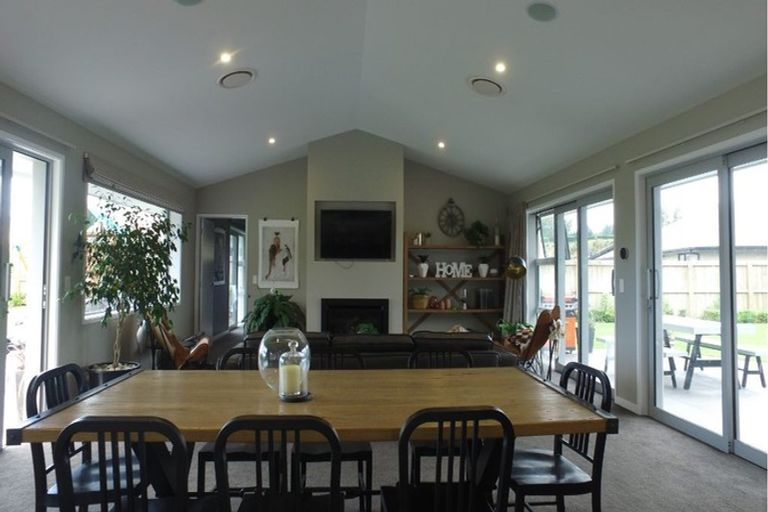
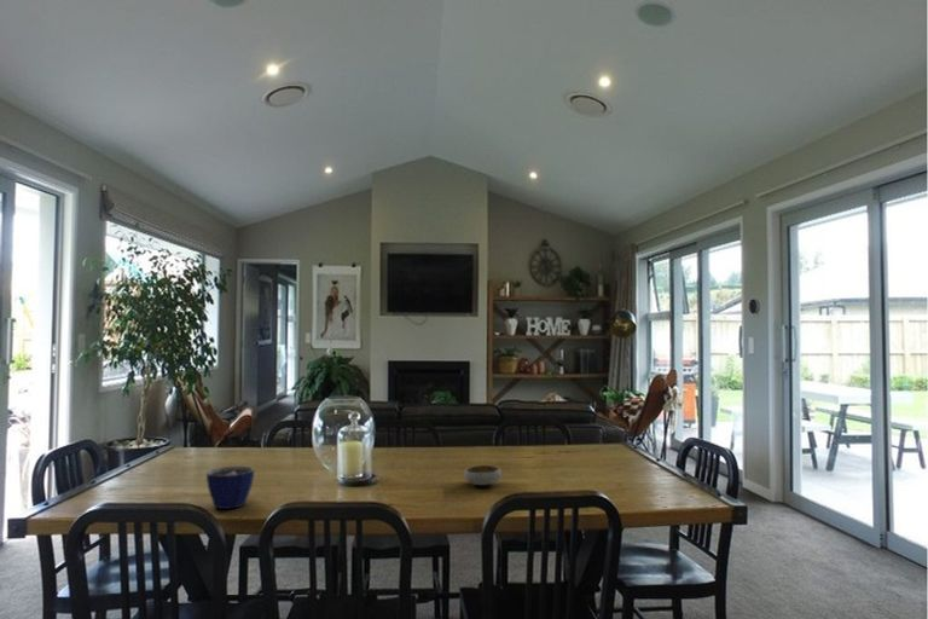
+ bowl [463,464,503,486]
+ cup [205,465,255,510]
